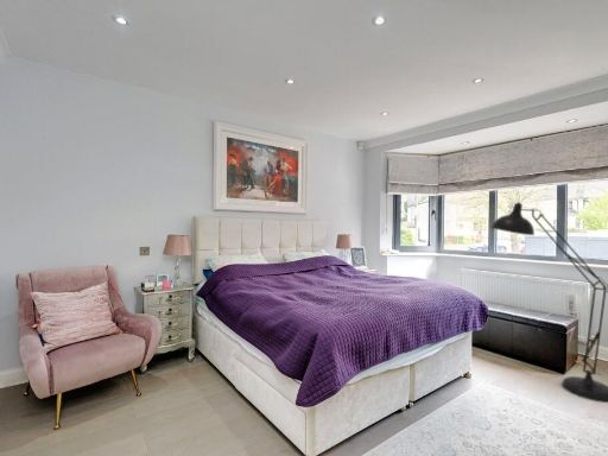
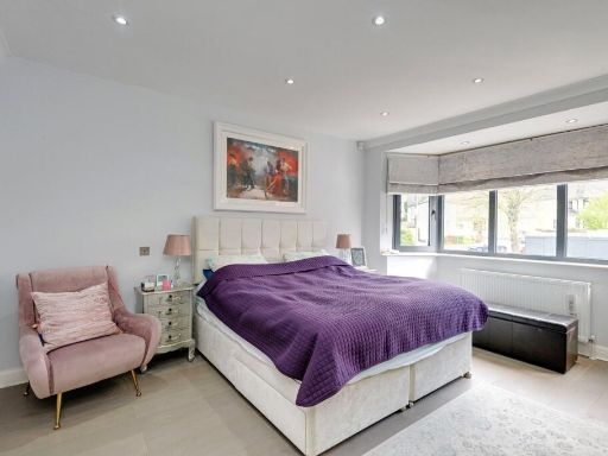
- floor lamp [490,201,608,404]
